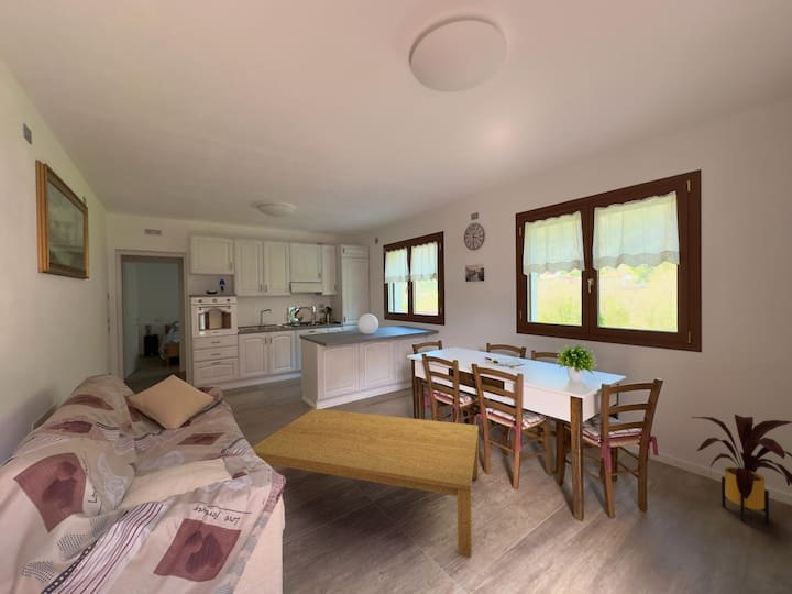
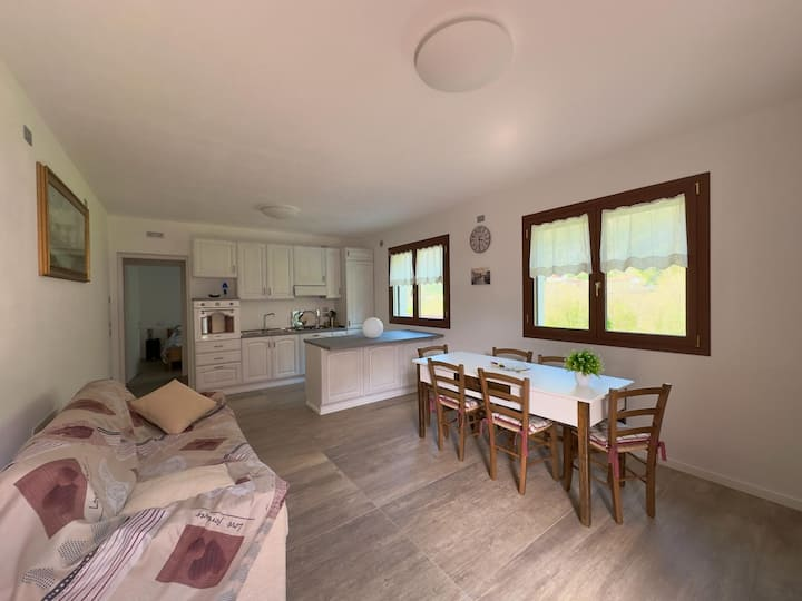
- coffee table [251,407,480,559]
- house plant [690,414,792,525]
